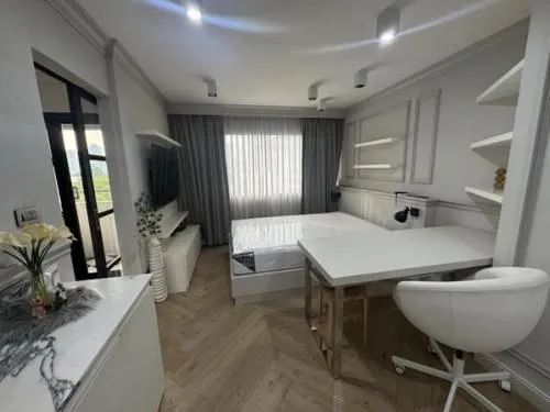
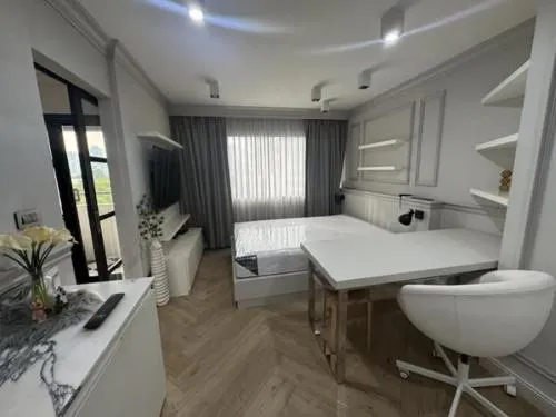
+ remote control [82,291,126,330]
